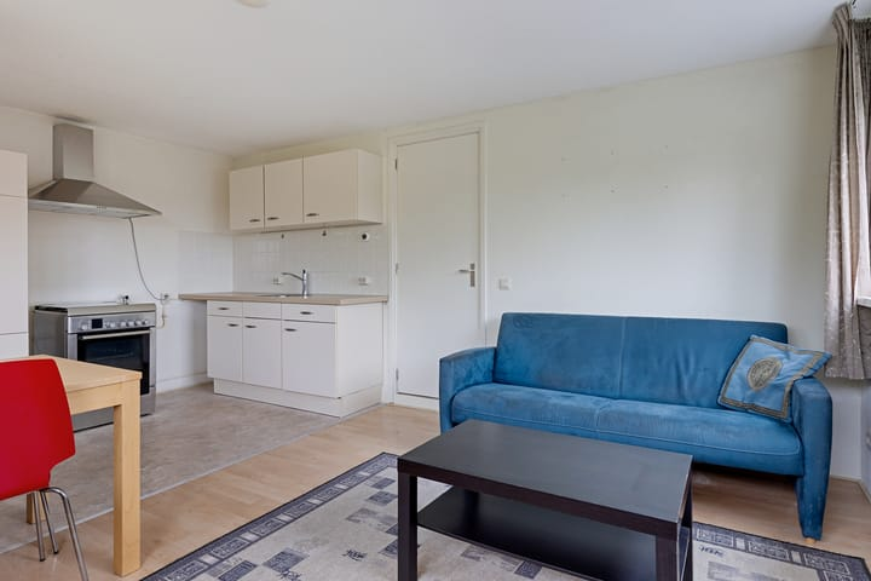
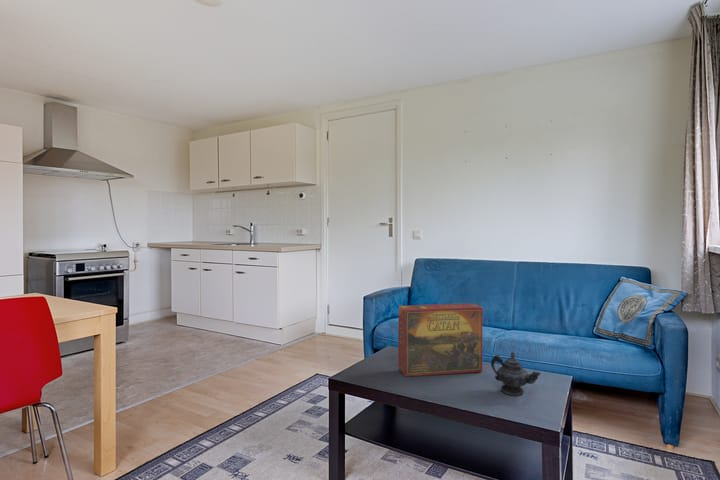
+ board game [397,303,484,377]
+ teapot [490,350,541,397]
